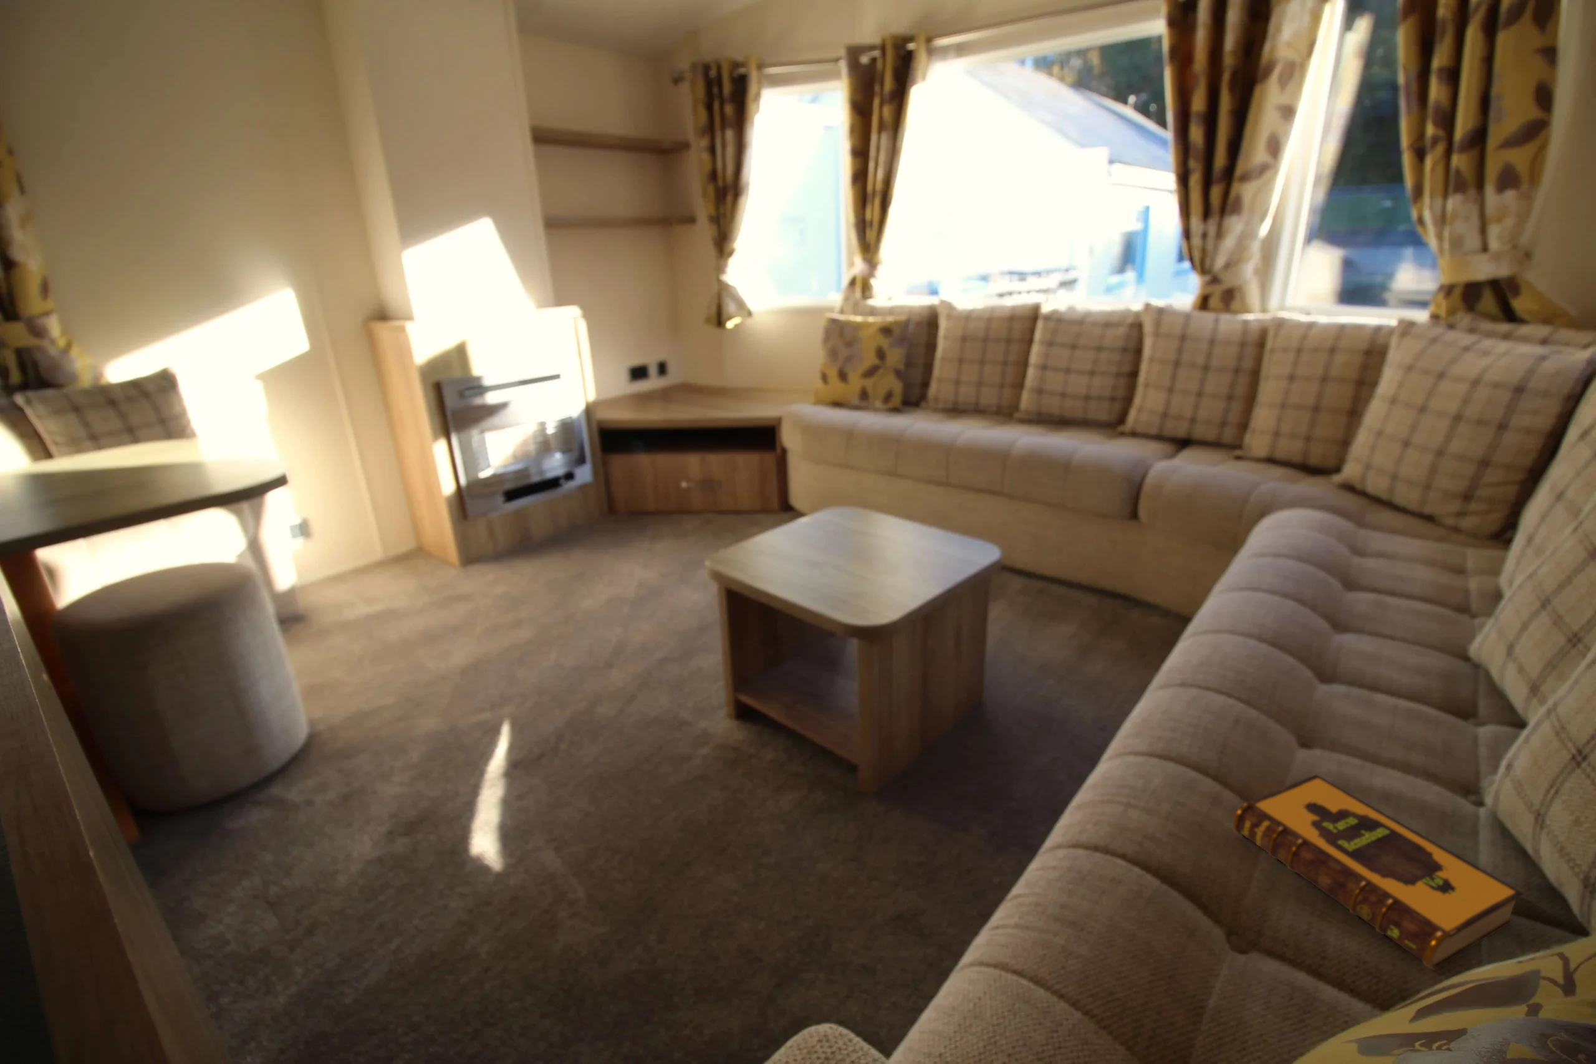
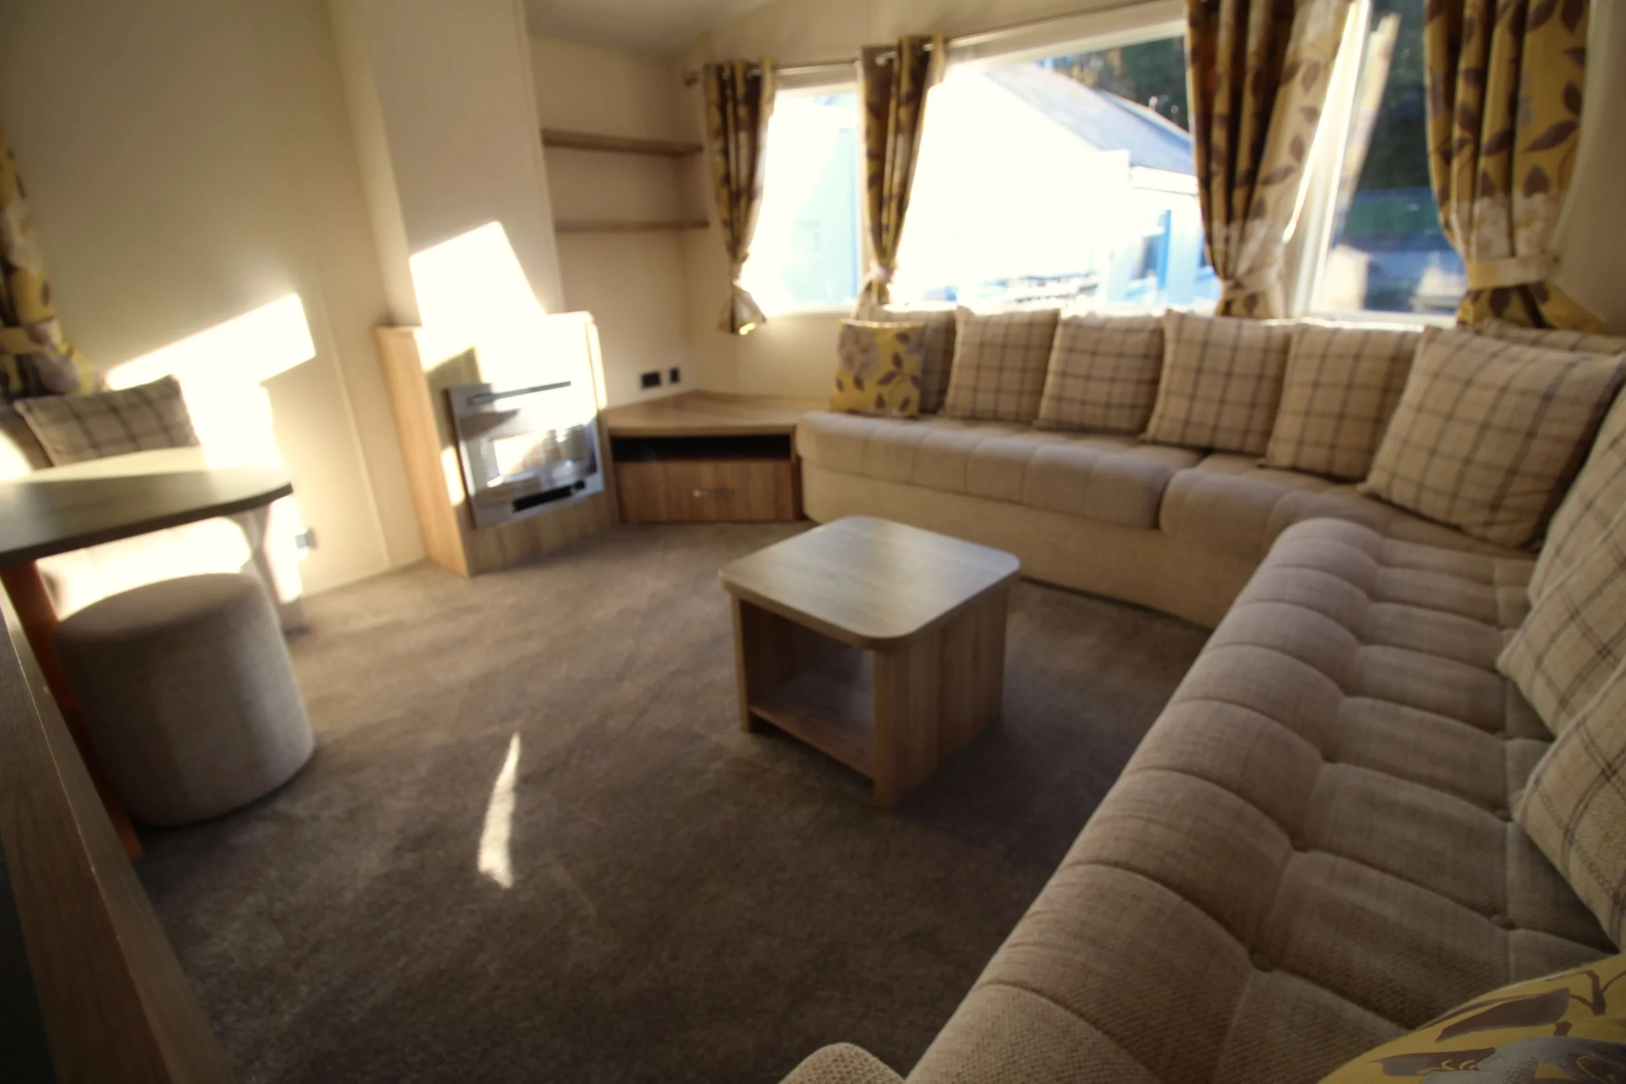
- hardback book [1231,773,1525,970]
